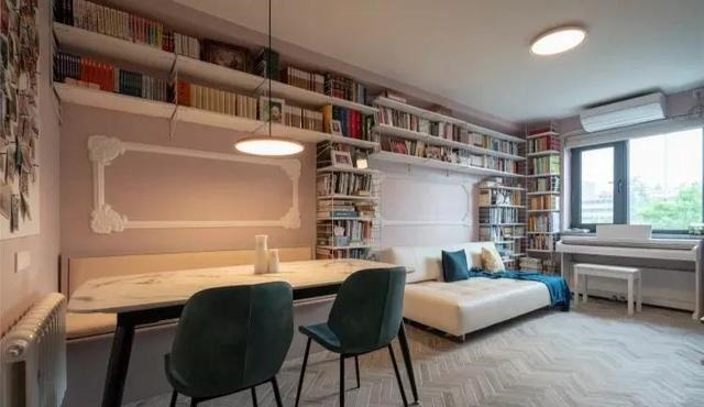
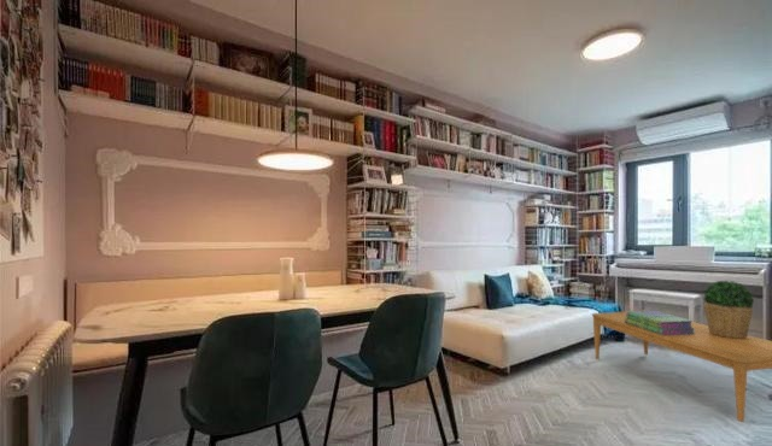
+ stack of books [625,310,695,335]
+ potted plant [702,280,755,339]
+ coffee table [591,310,772,423]
